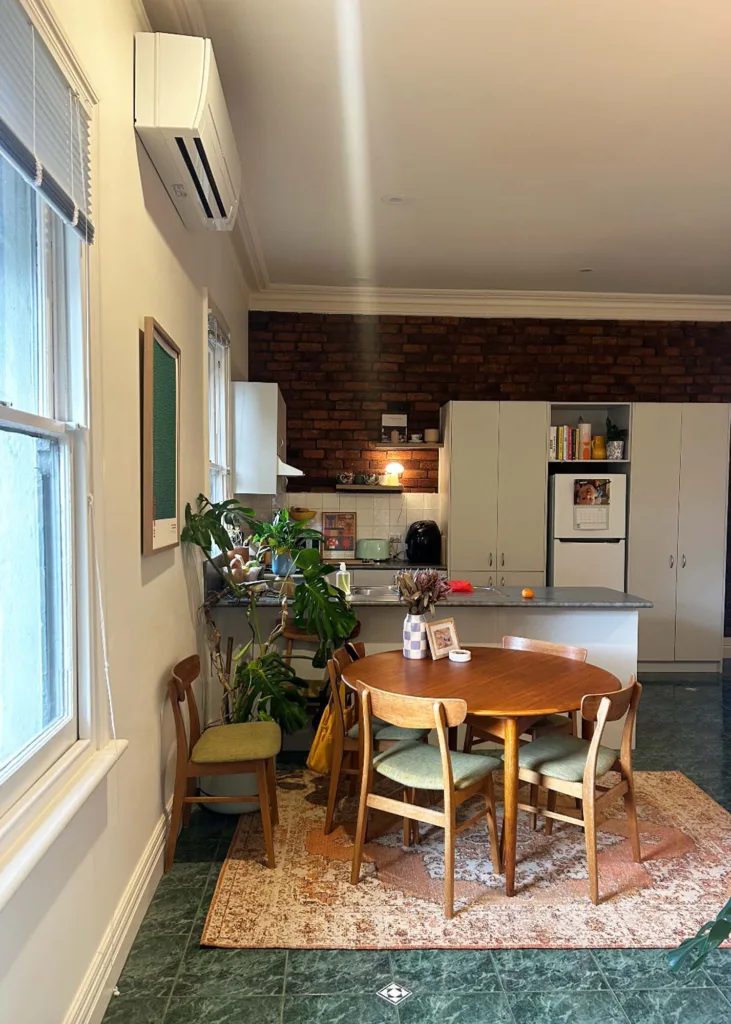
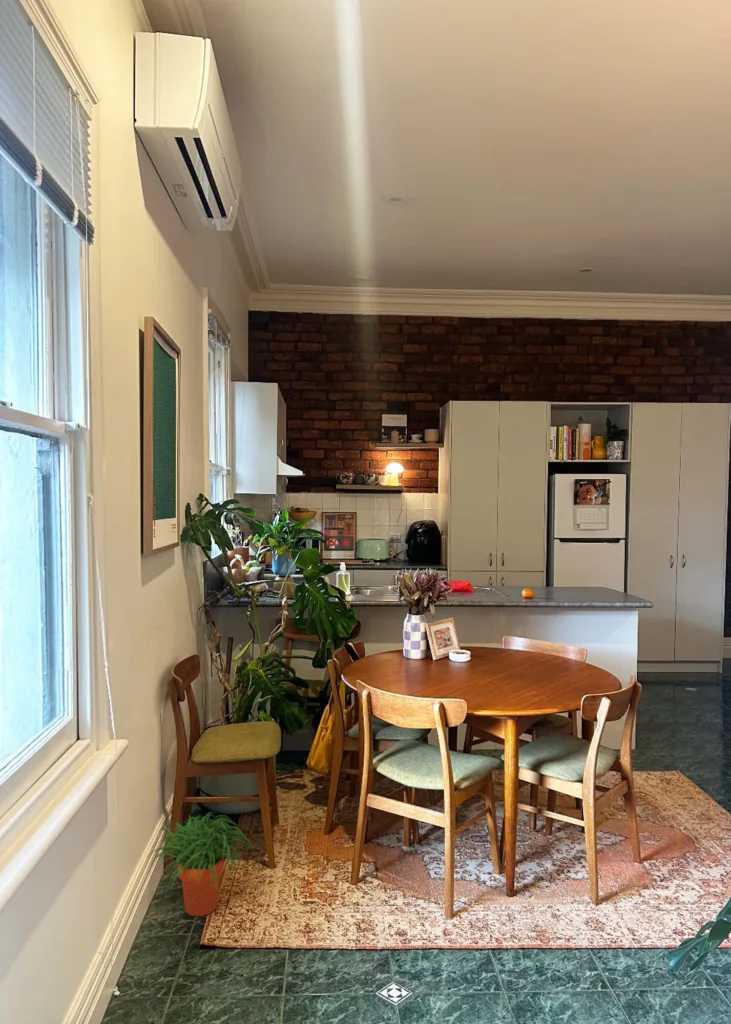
+ potted plant [146,811,254,917]
